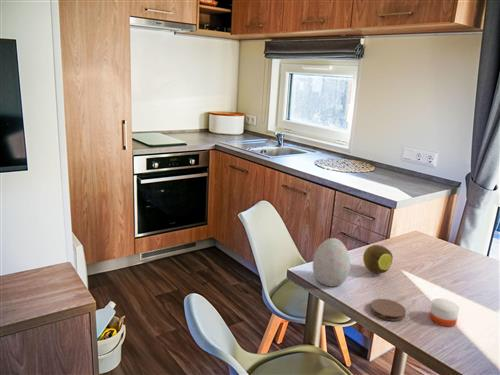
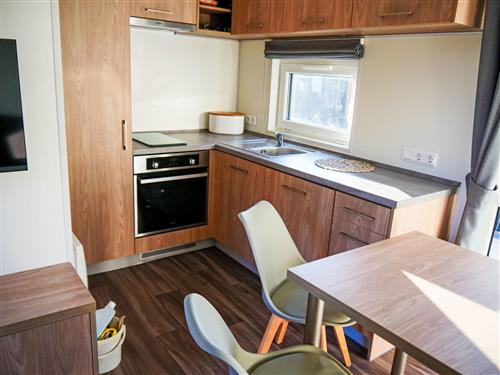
- decorative egg [312,237,351,287]
- candle [429,297,460,327]
- coaster [369,298,407,322]
- fruit [362,244,394,274]
